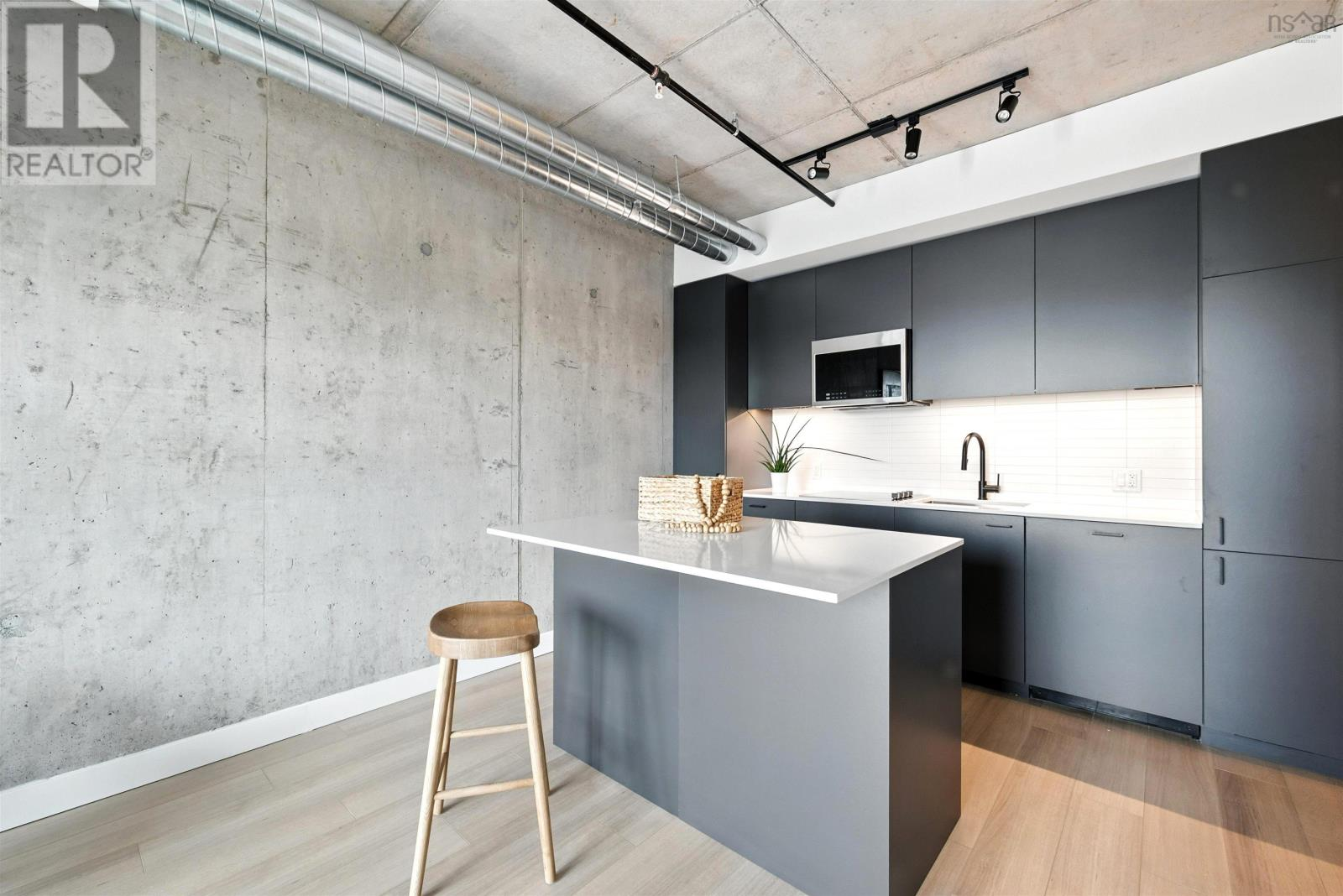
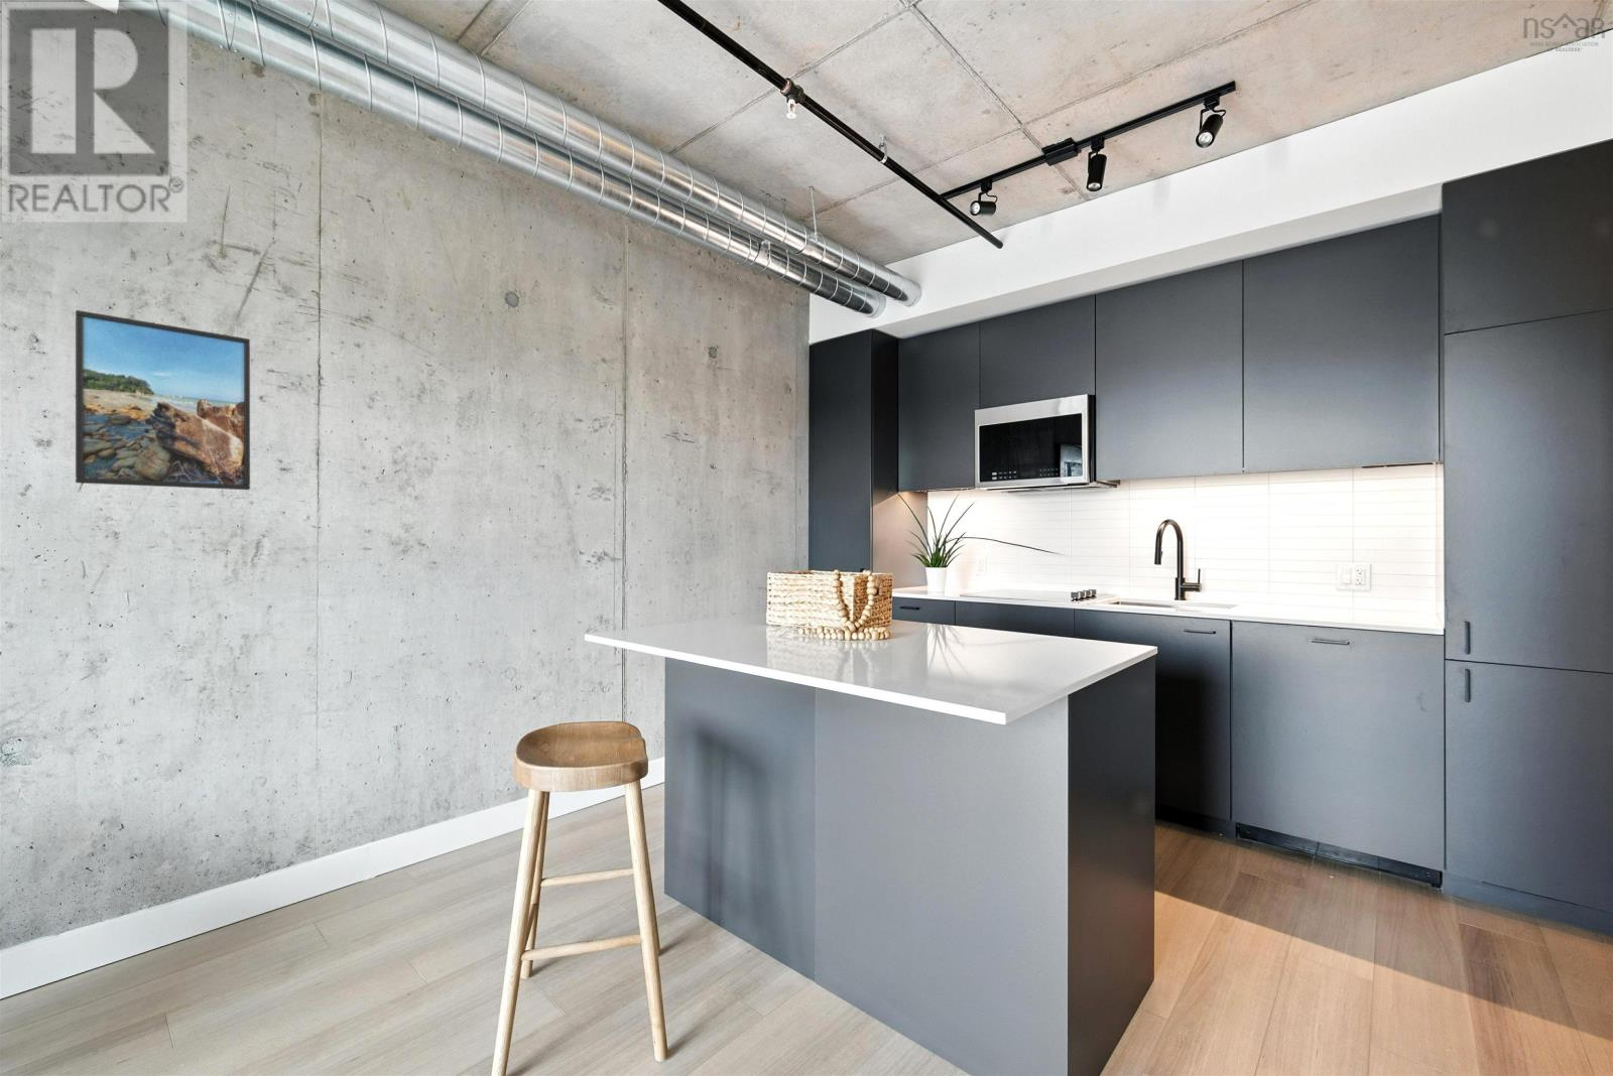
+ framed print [74,310,251,491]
